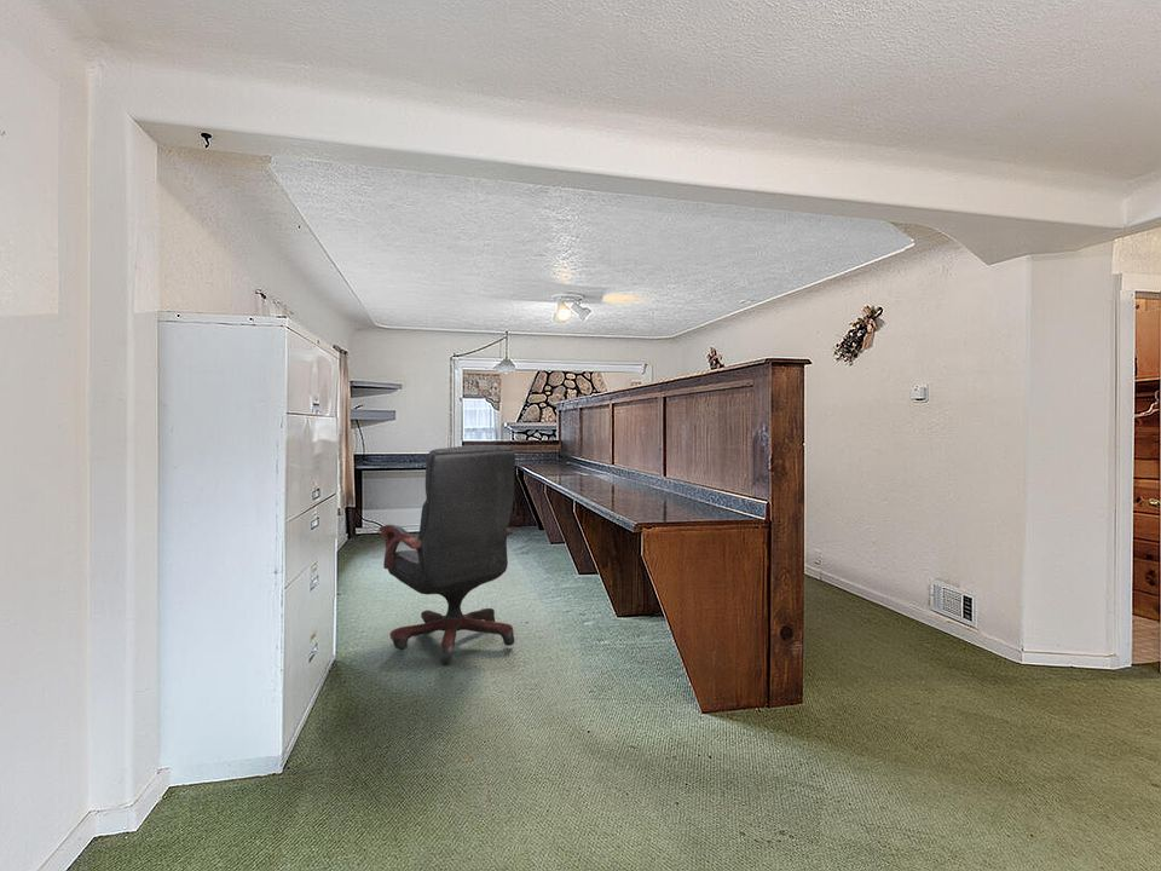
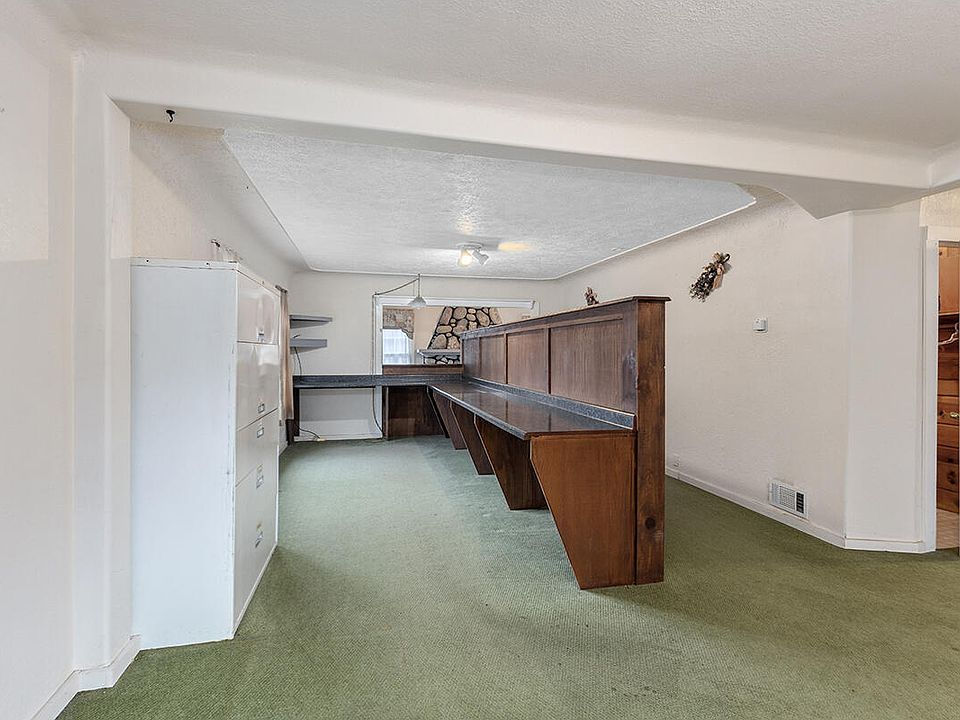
- office chair [379,444,516,665]
